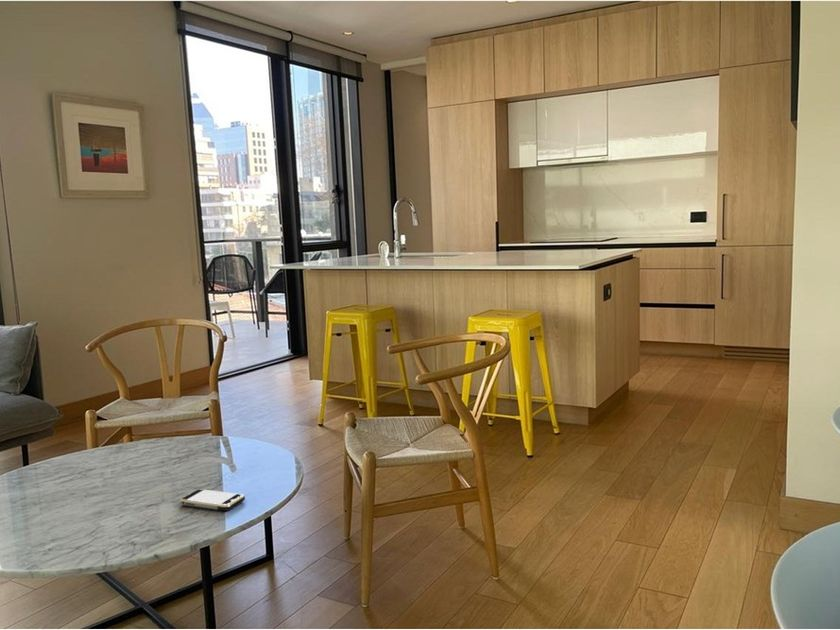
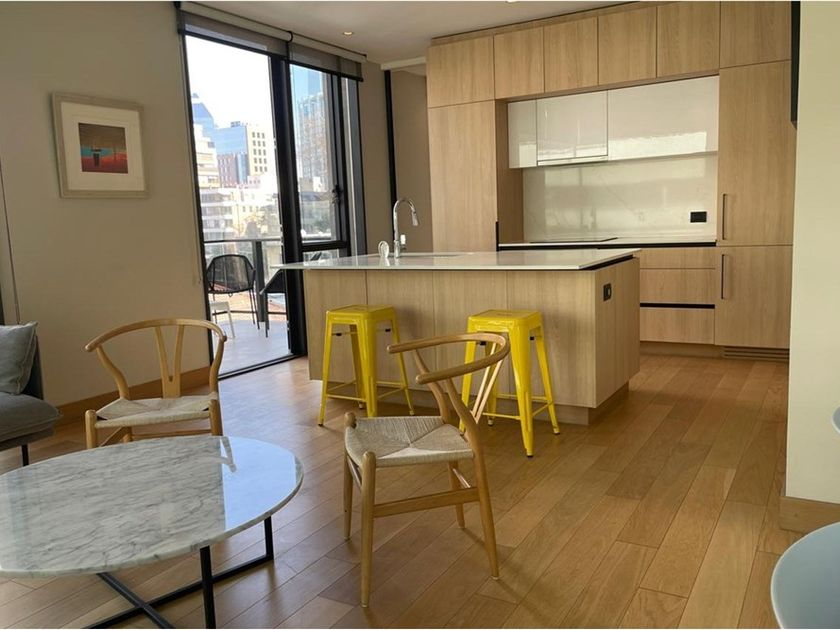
- smartphone [179,488,246,512]
